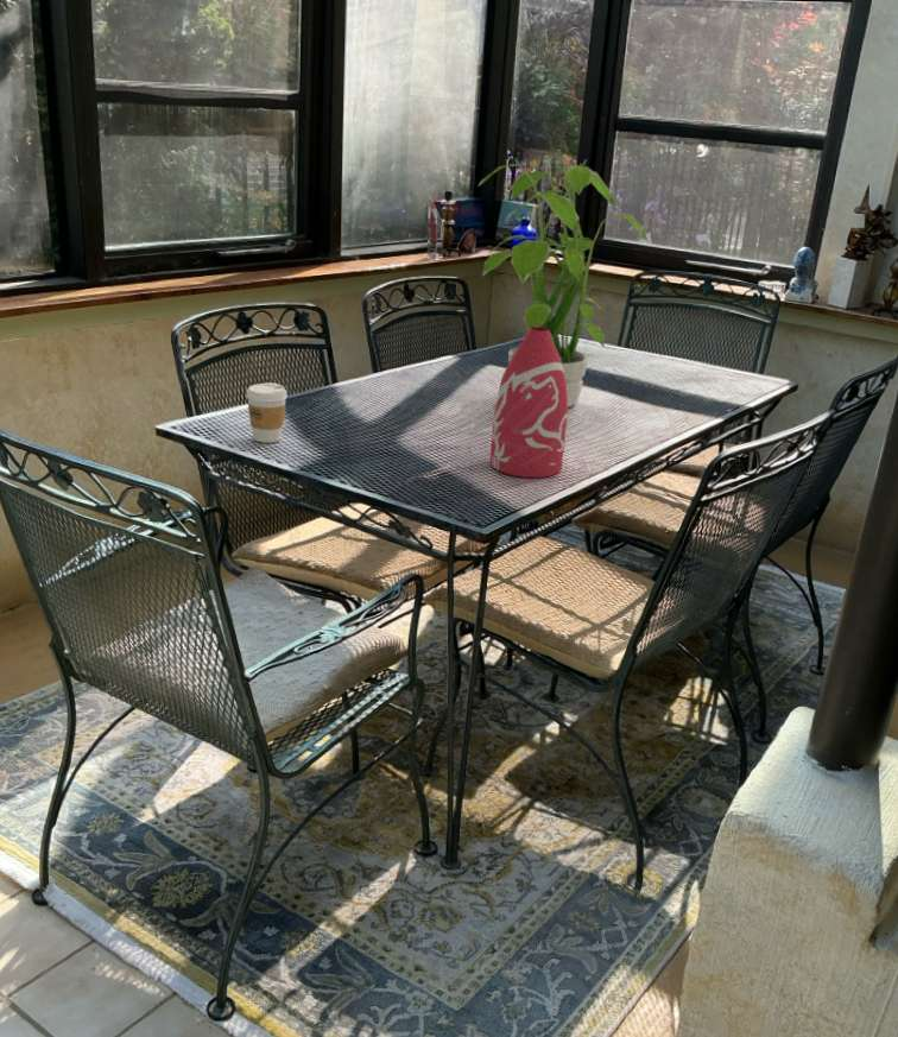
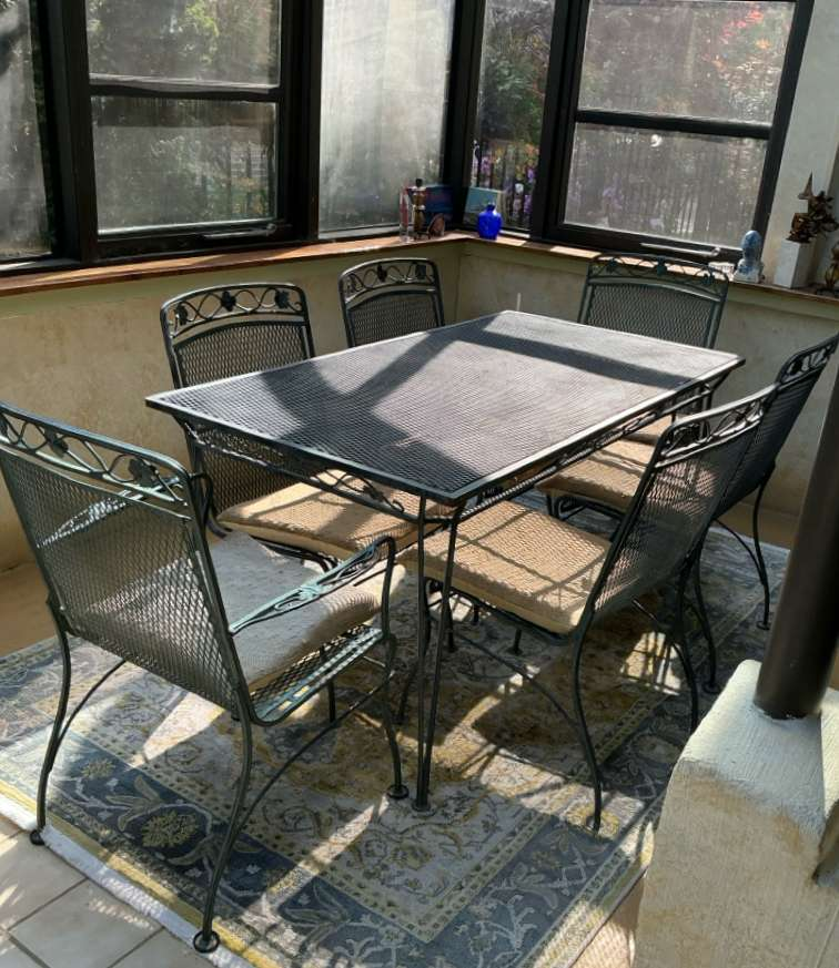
- potted plant [478,154,649,409]
- bottle [489,327,569,479]
- coffee cup [245,381,289,444]
